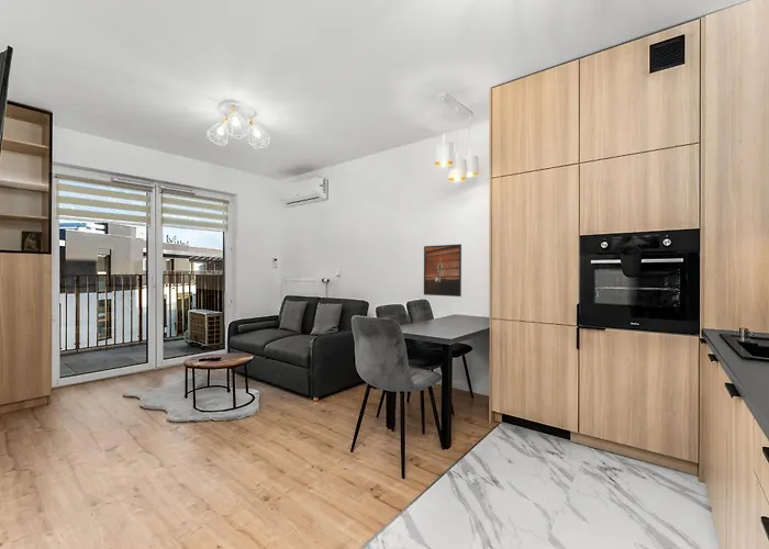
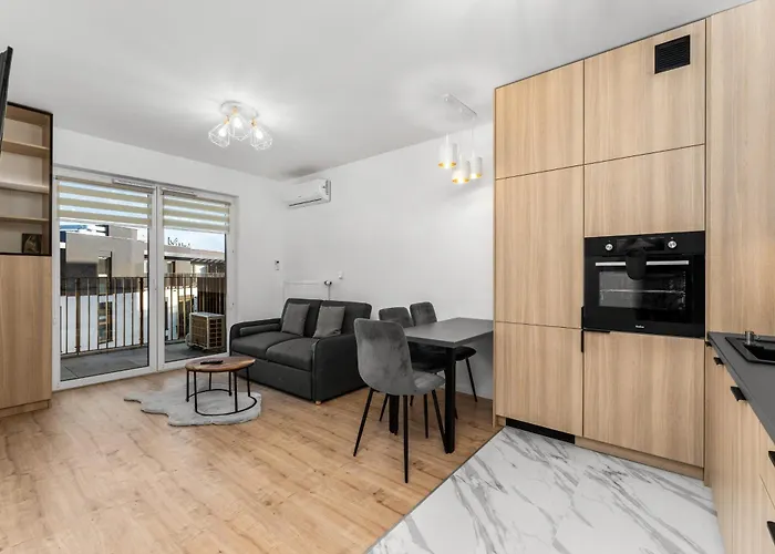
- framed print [423,244,462,298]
